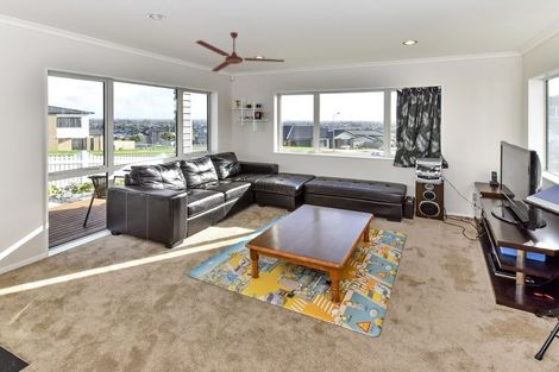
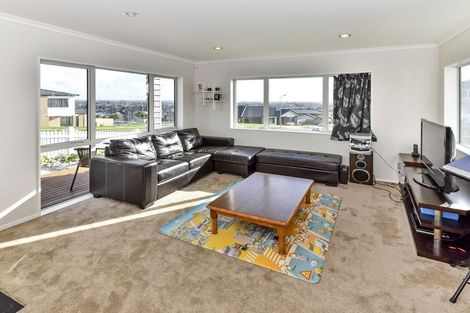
- ceiling fan [194,31,285,74]
